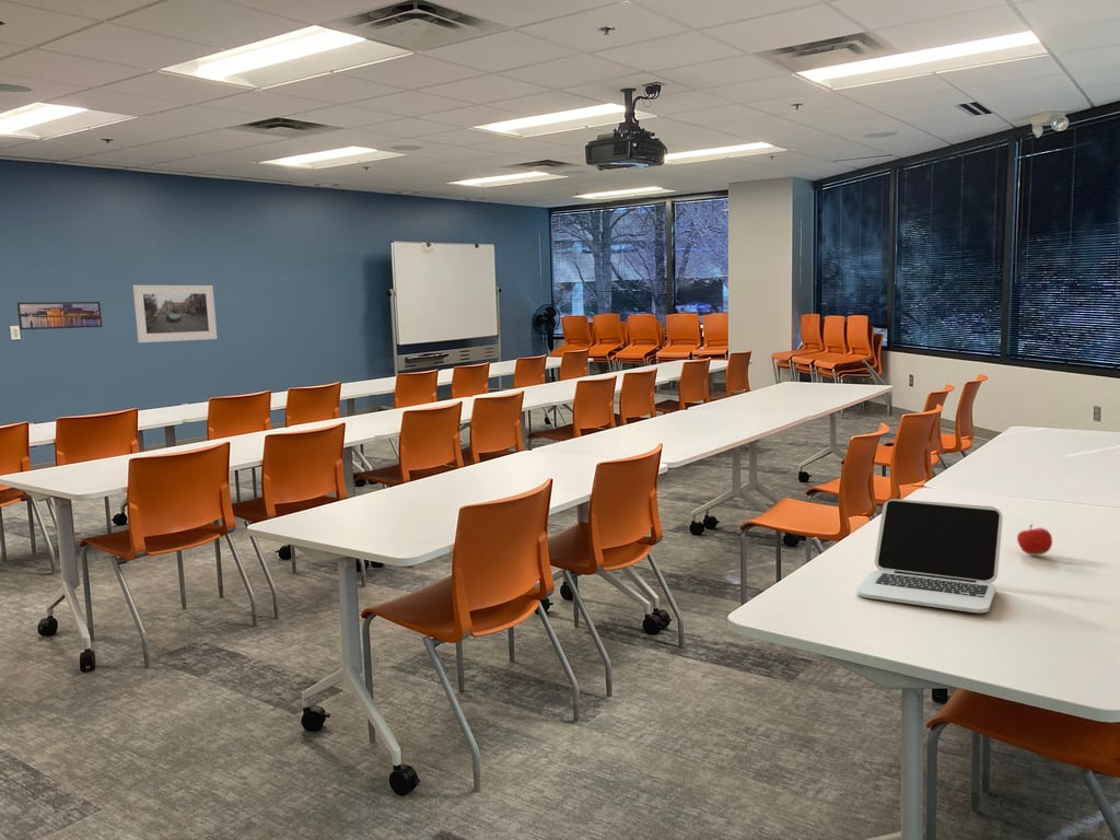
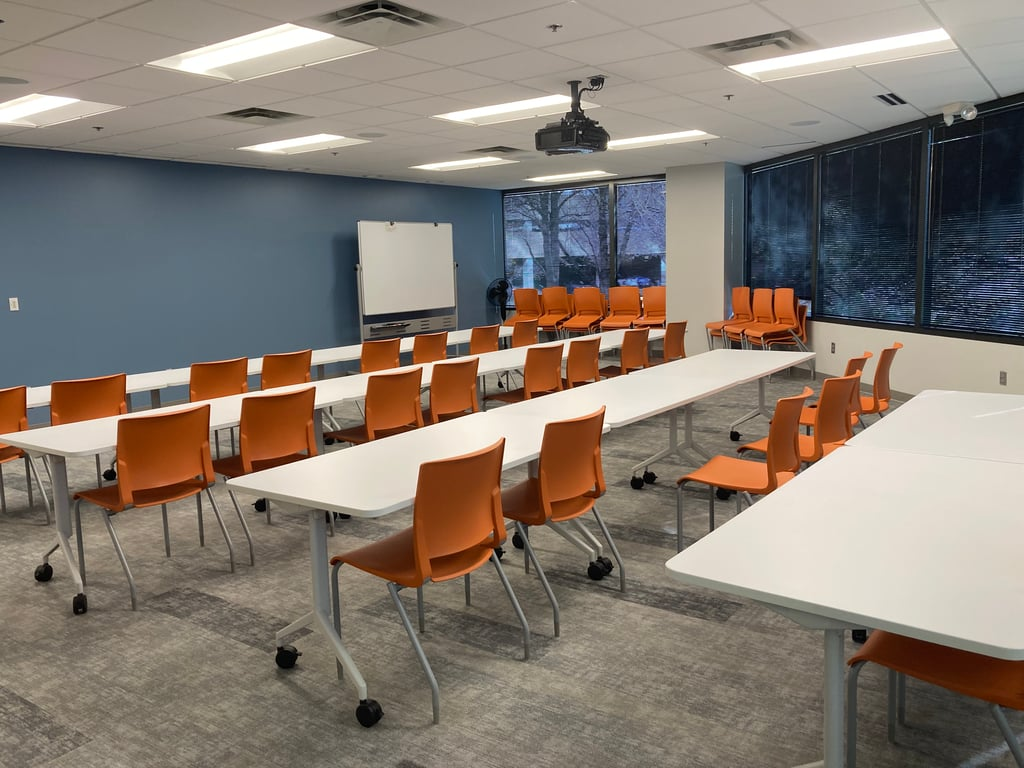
- fruit [1016,523,1053,557]
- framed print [132,284,218,343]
- laptop [855,498,1004,614]
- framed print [16,301,103,330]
